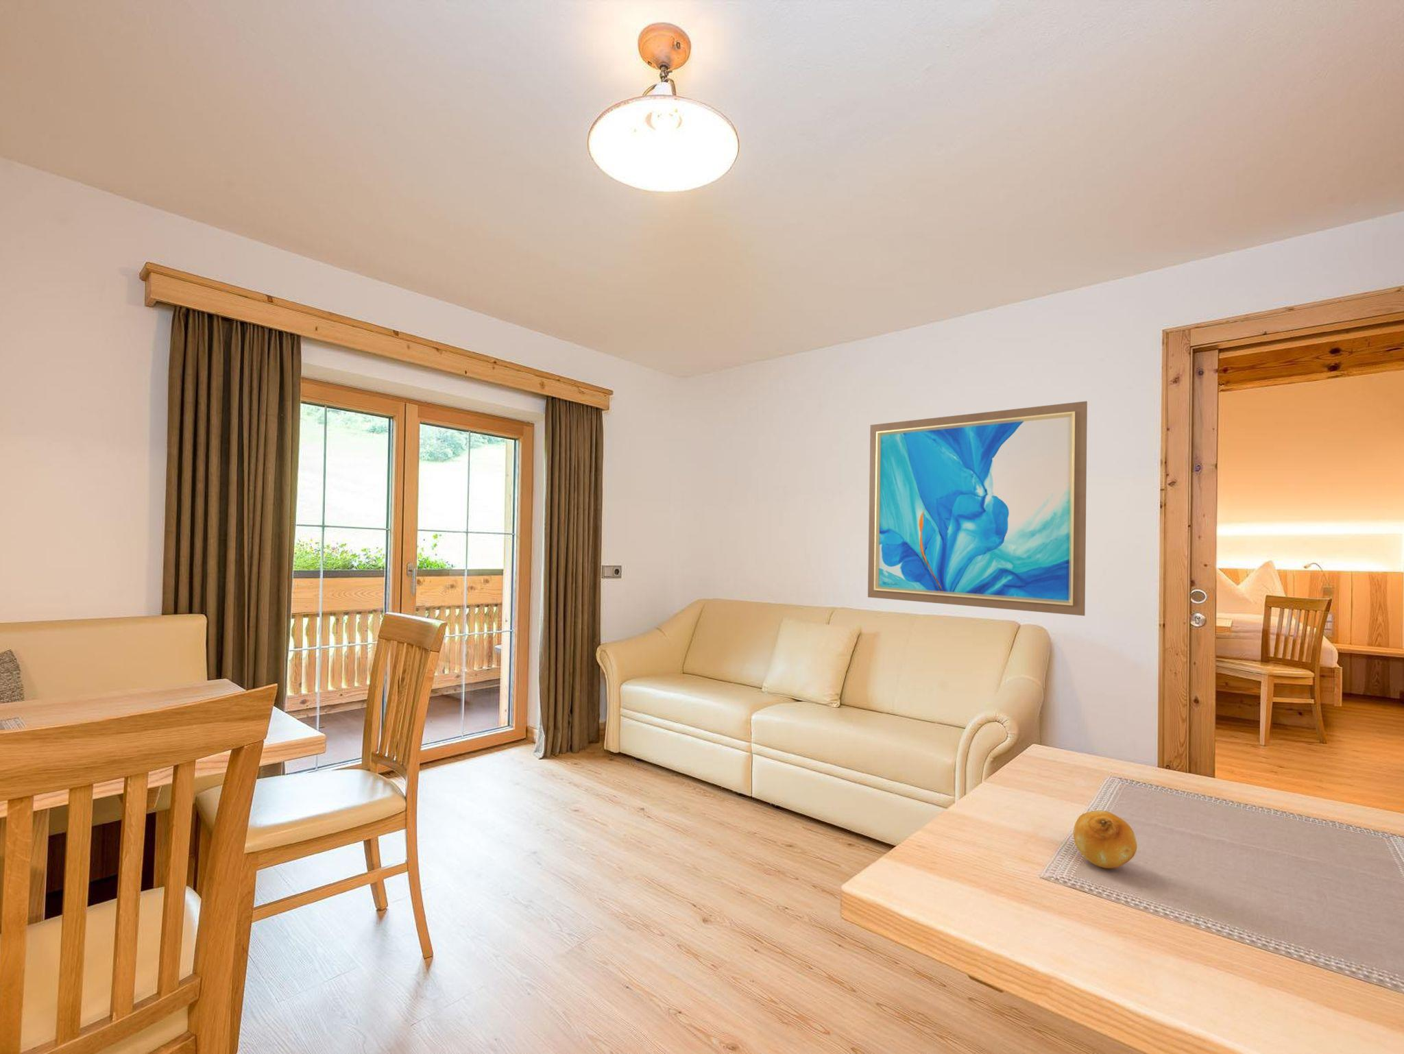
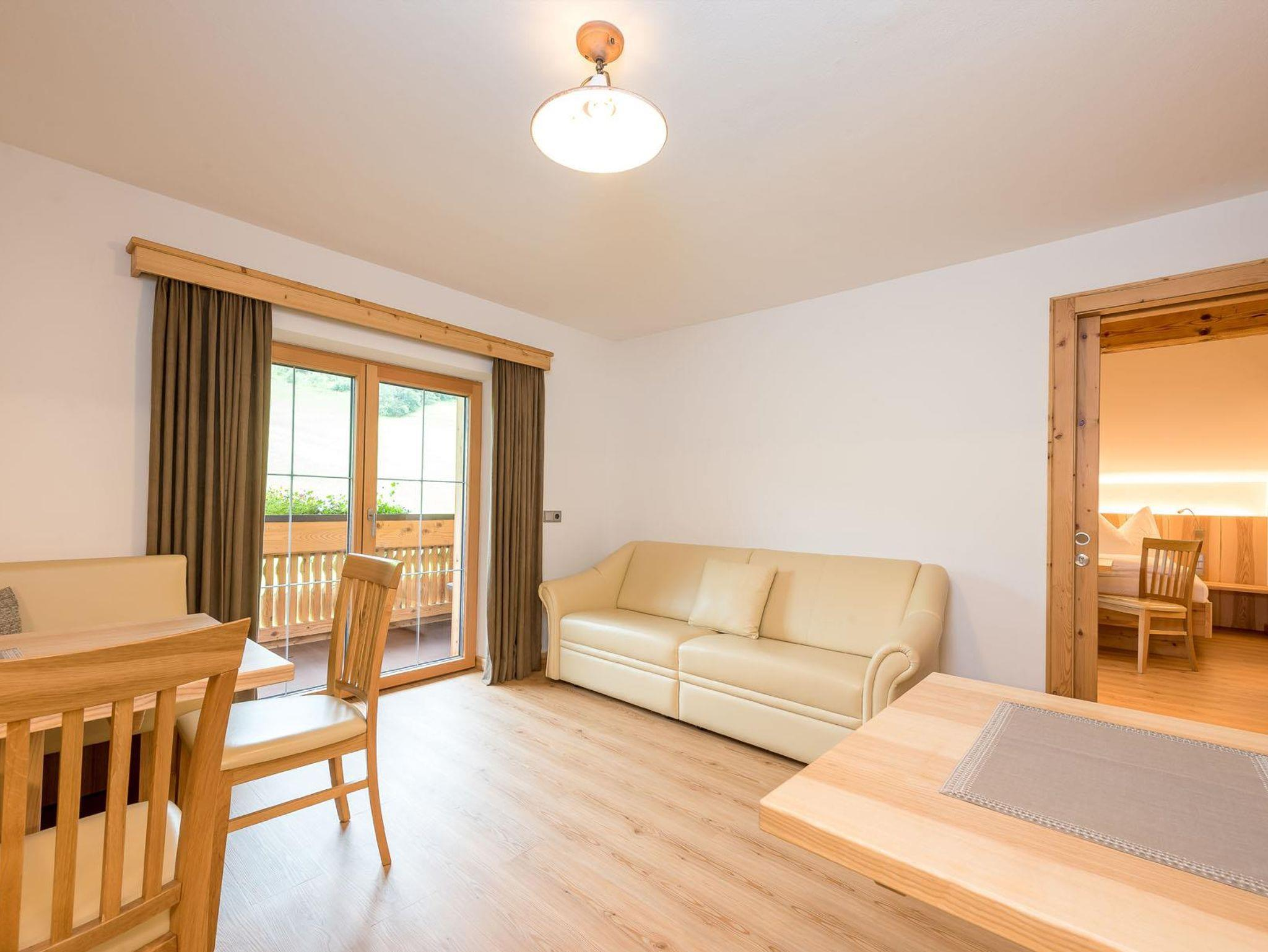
- fruit [1073,809,1137,869]
- wall art [867,400,1088,617]
